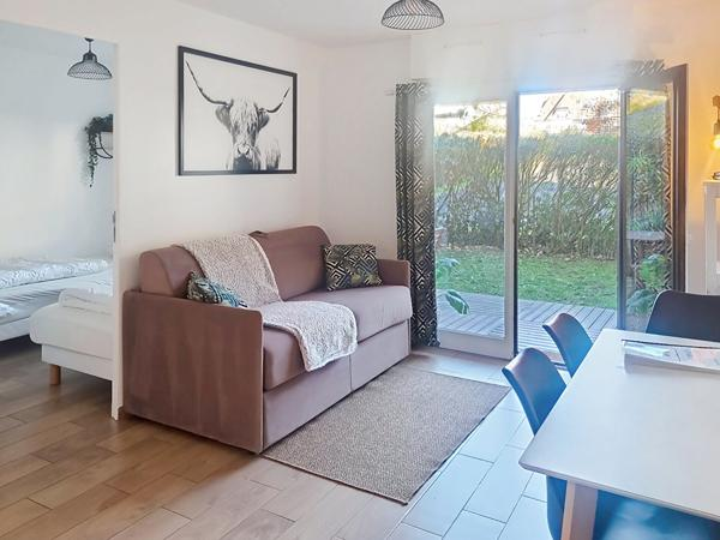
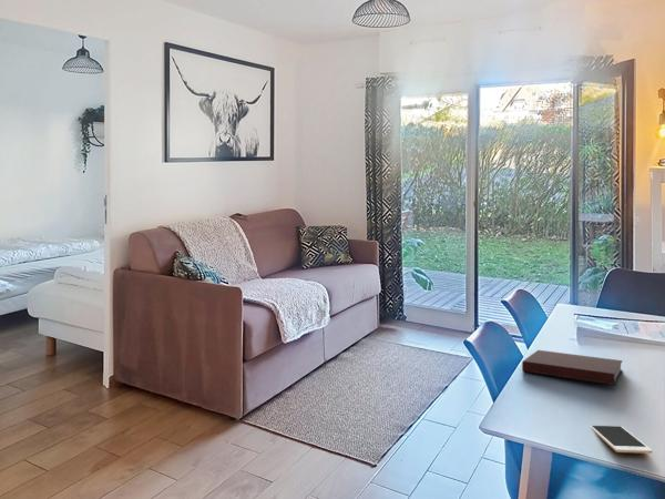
+ notebook [521,349,624,386]
+ cell phone [590,425,654,455]
